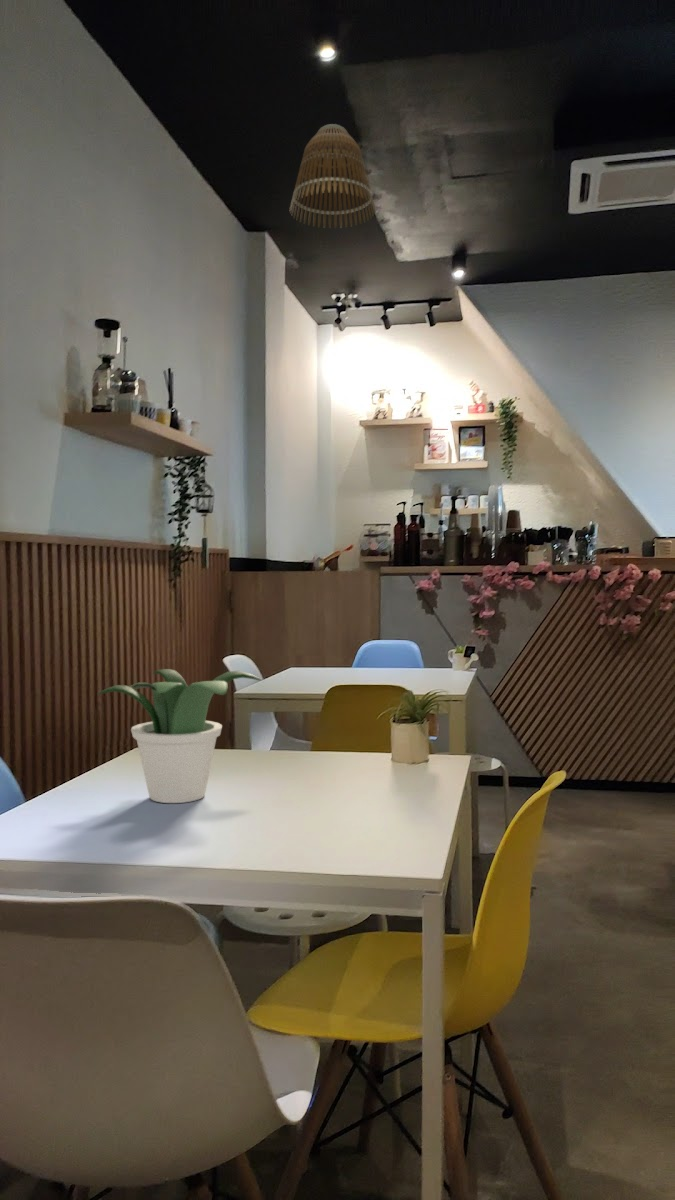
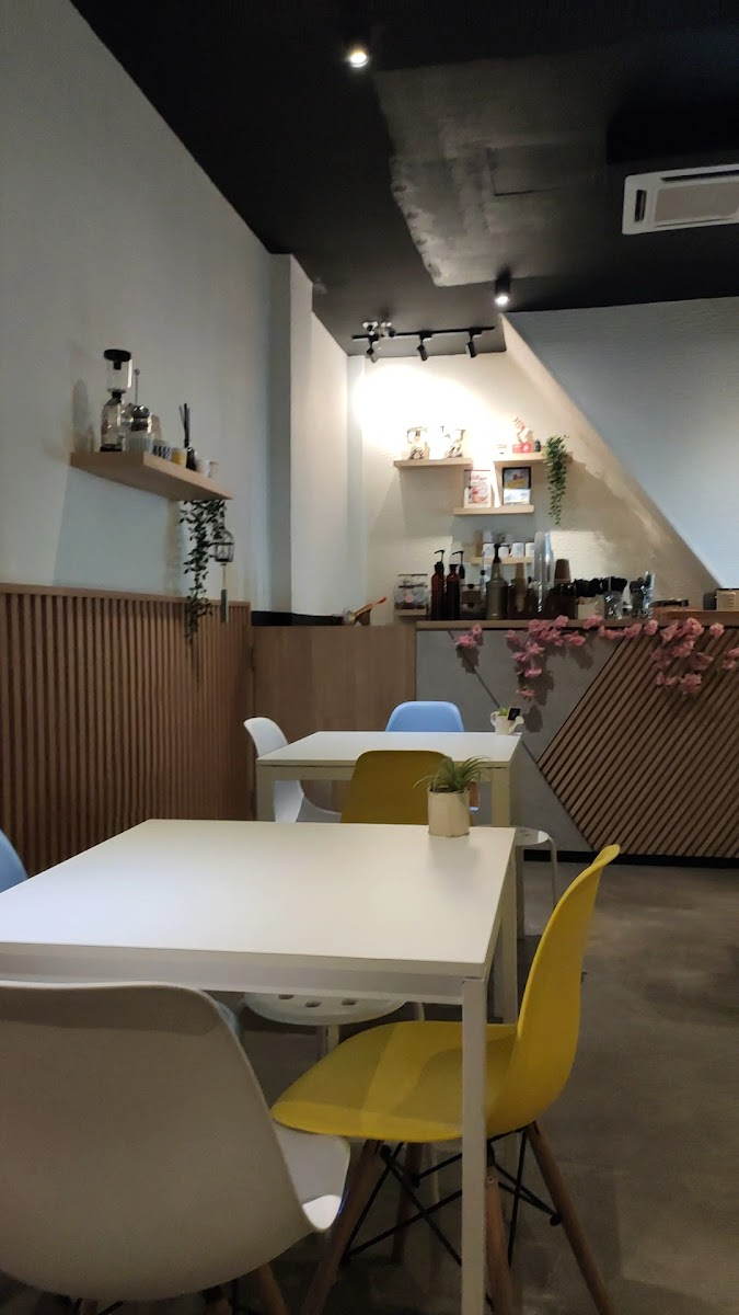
- potted plant [96,668,263,804]
- lamp shade [289,123,376,229]
